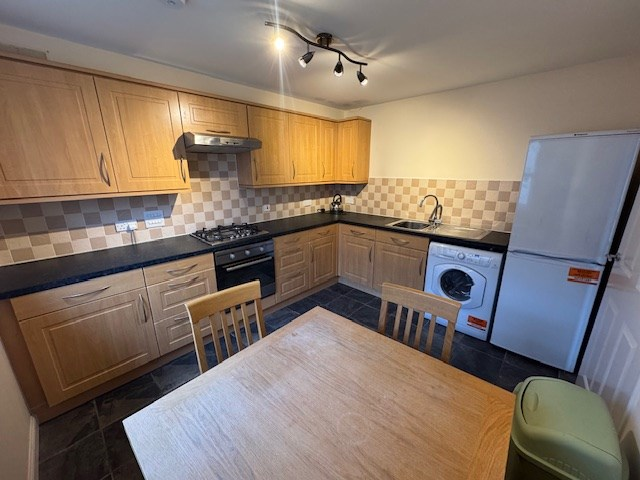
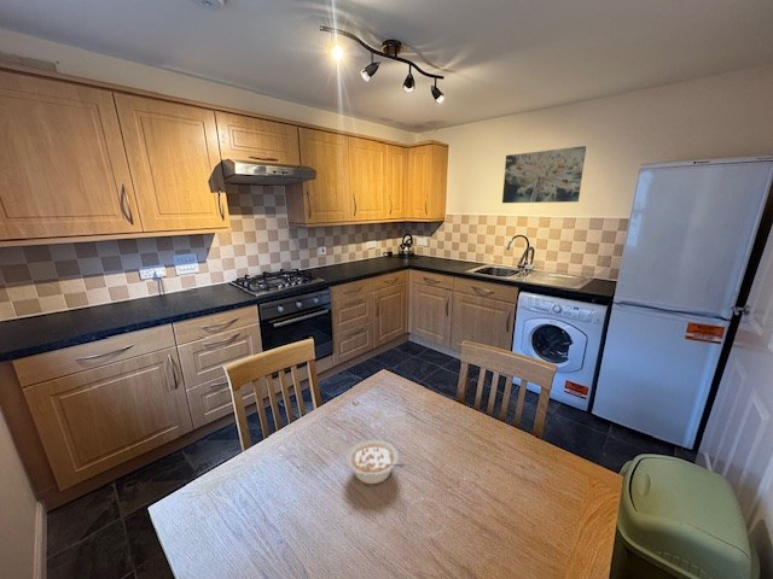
+ legume [345,439,407,485]
+ wall art [501,145,587,204]
